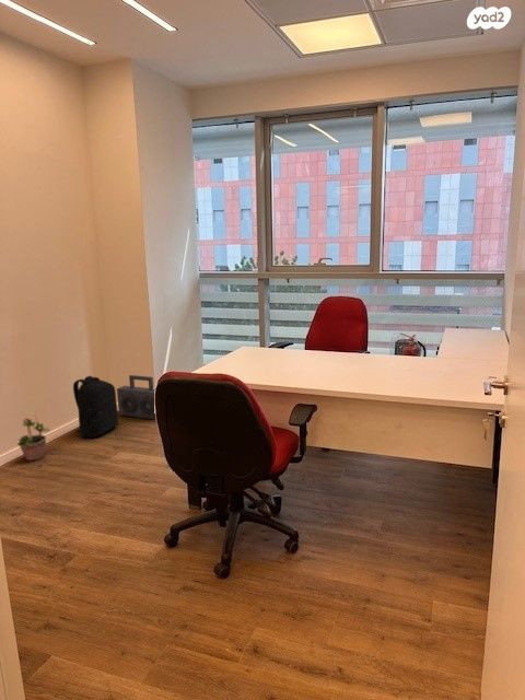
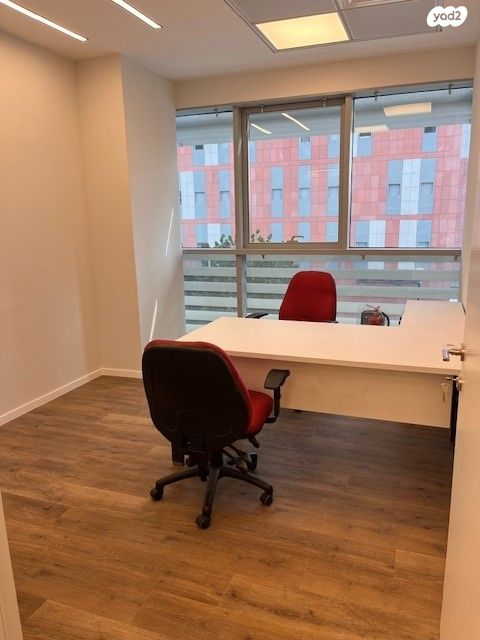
- backpack [72,375,119,439]
- speaker [116,374,156,420]
- potted plant [15,411,50,462]
